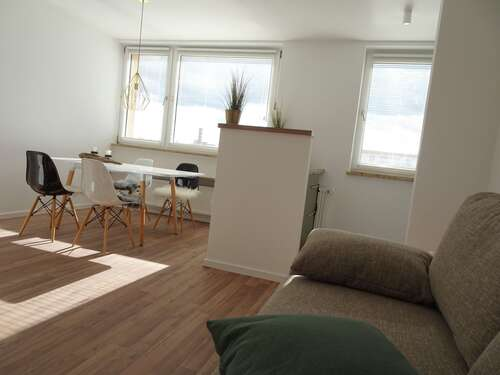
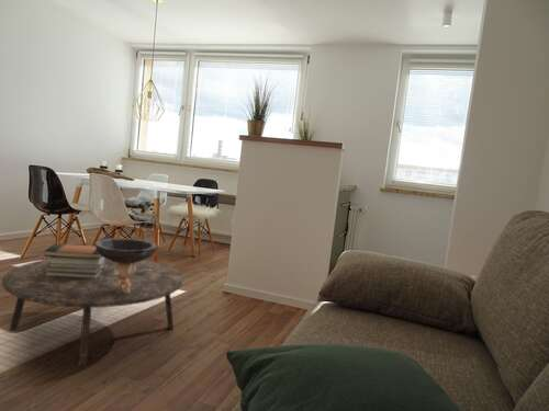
+ coffee table [1,258,184,366]
+ book stack [44,243,104,278]
+ decorative bowl [94,237,158,293]
